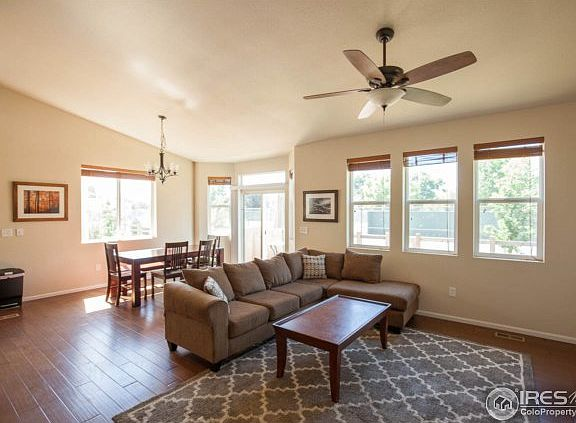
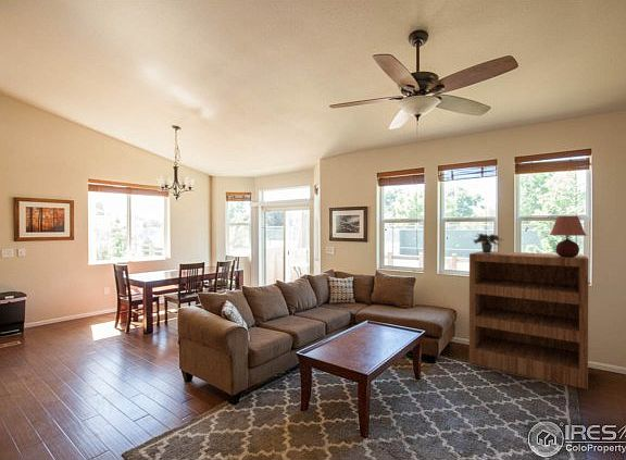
+ table lamp [549,215,588,257]
+ bookshelf [468,250,589,390]
+ potted plant [472,233,505,253]
